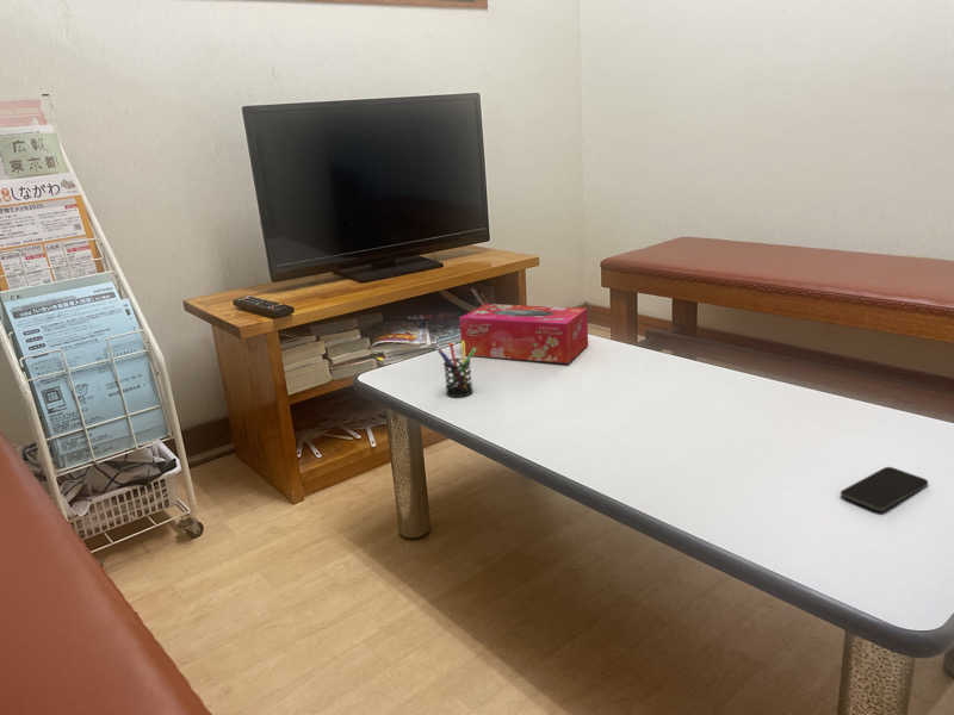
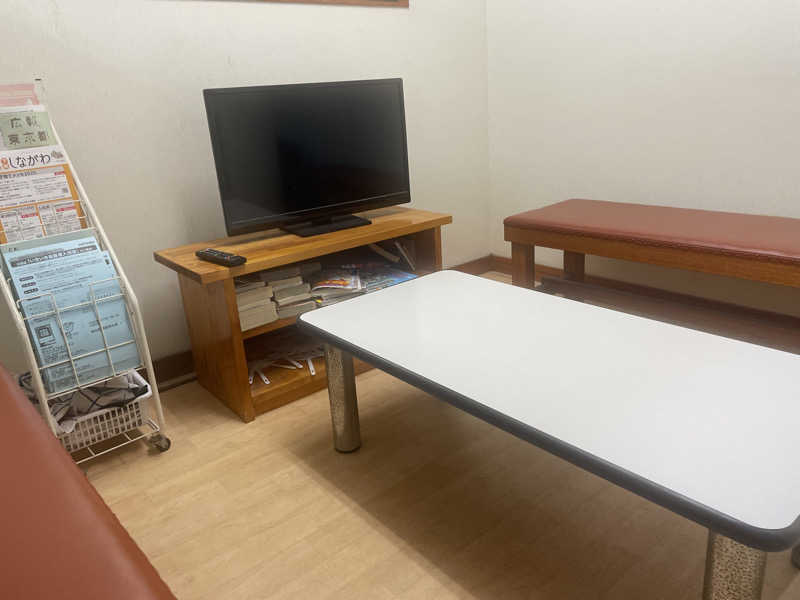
- pen holder [436,340,476,398]
- smartphone [840,466,929,512]
- tissue box [458,303,589,365]
